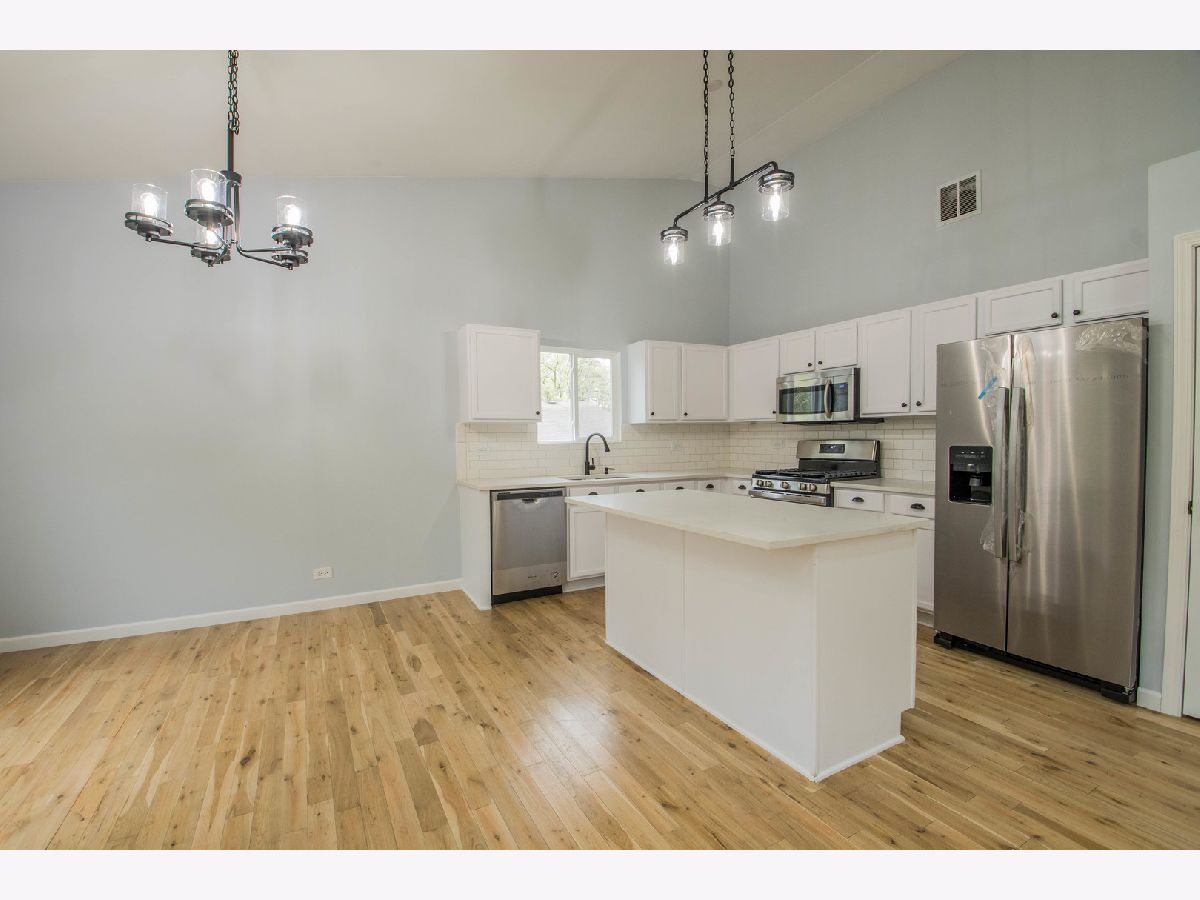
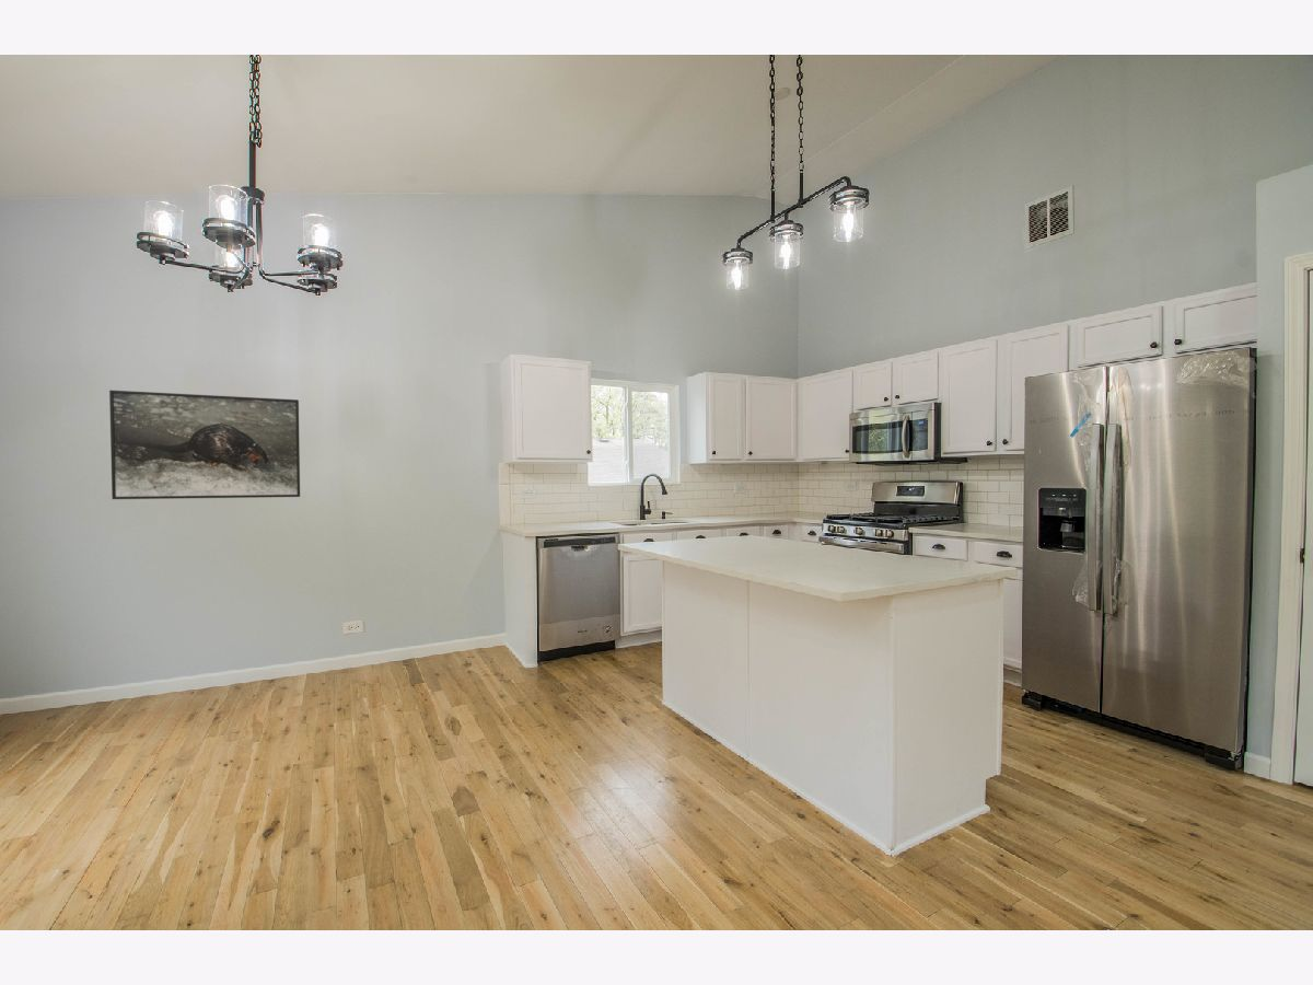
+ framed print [108,390,301,500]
